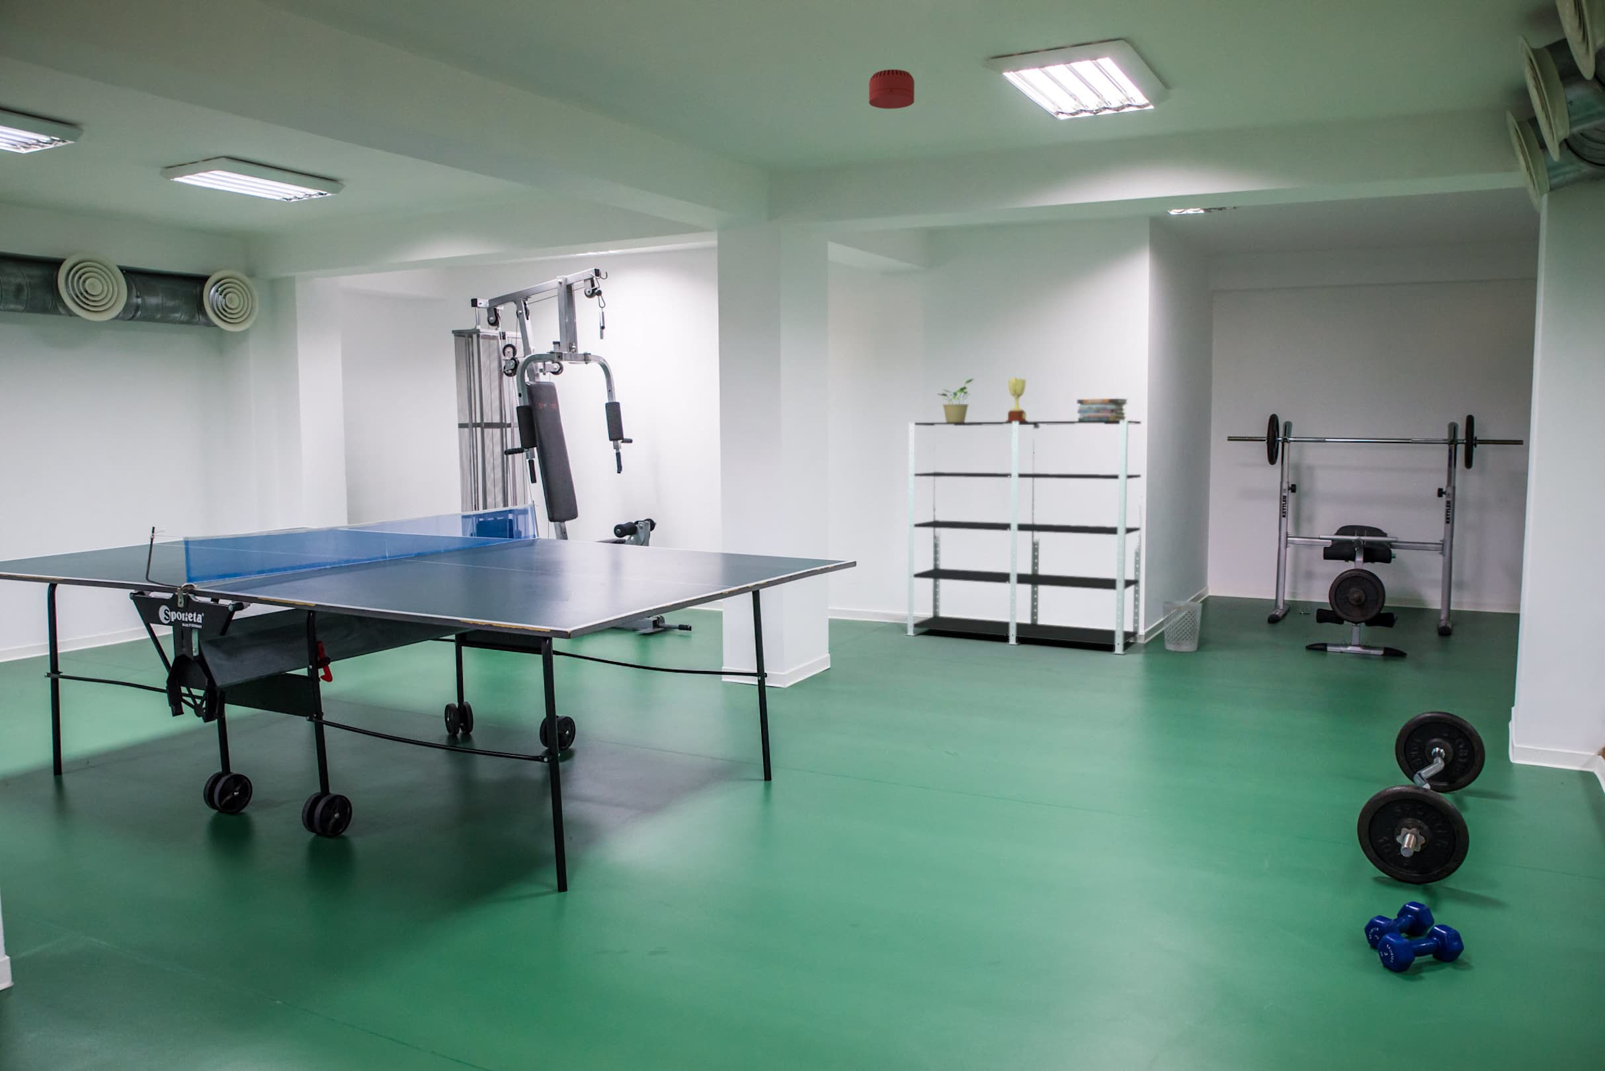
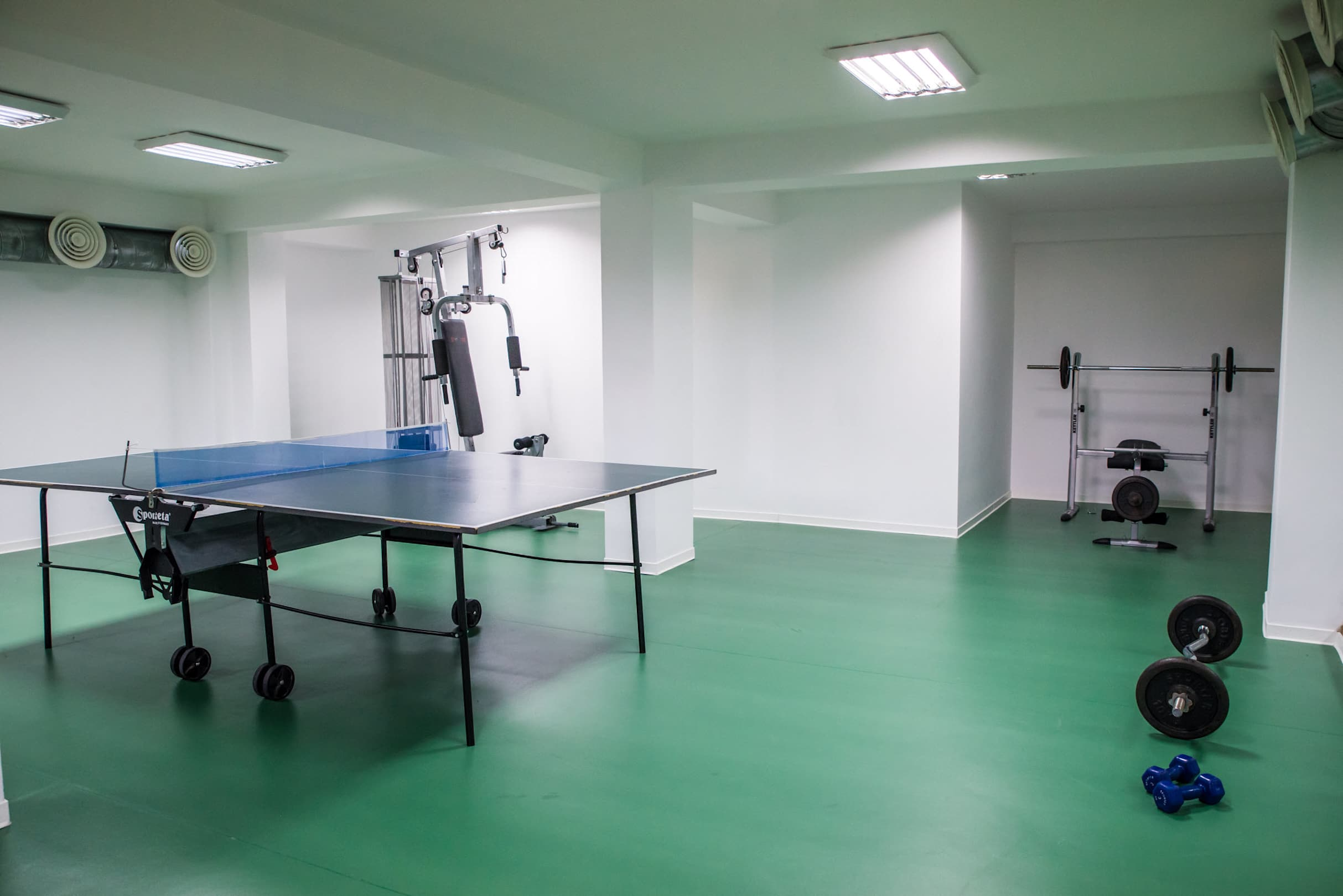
- wastebasket [1162,600,1203,653]
- potted plant [937,378,975,422]
- smoke detector [869,69,915,110]
- book stack [1077,398,1129,421]
- trophy [1005,377,1029,422]
- shelving unit [905,420,1143,655]
